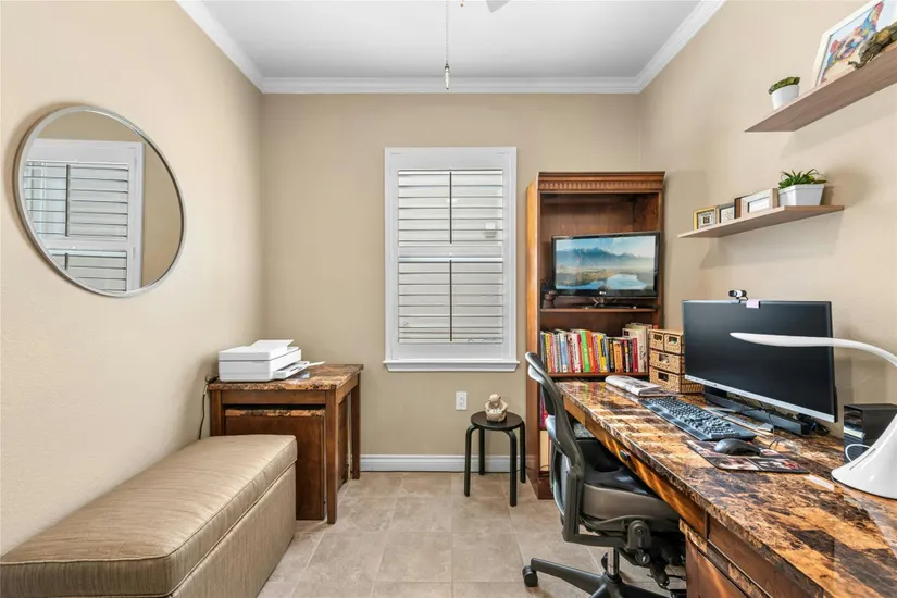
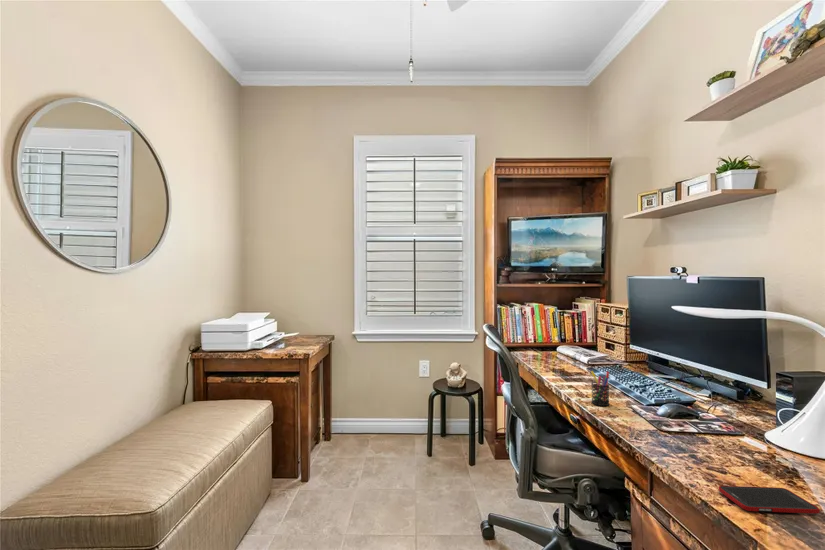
+ cell phone [718,485,821,514]
+ pen holder [590,370,610,407]
